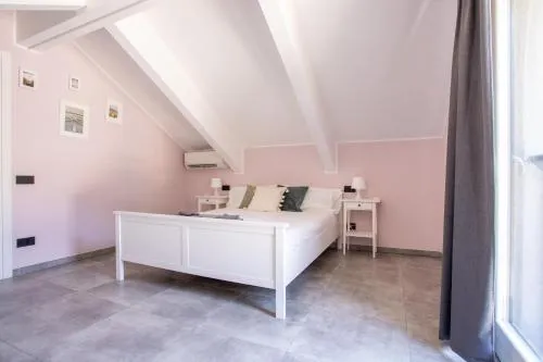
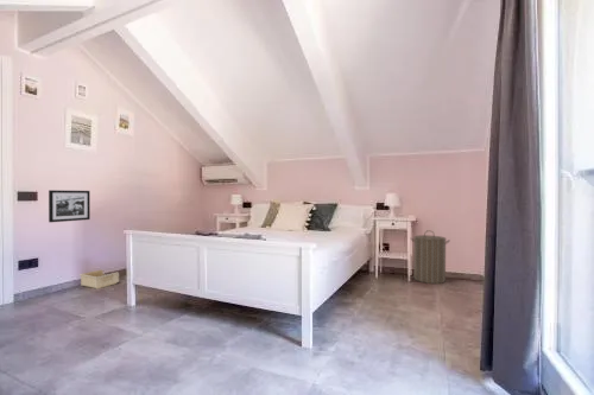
+ laundry hamper [410,229,451,285]
+ picture frame [48,189,91,223]
+ storage bin [78,268,120,289]
